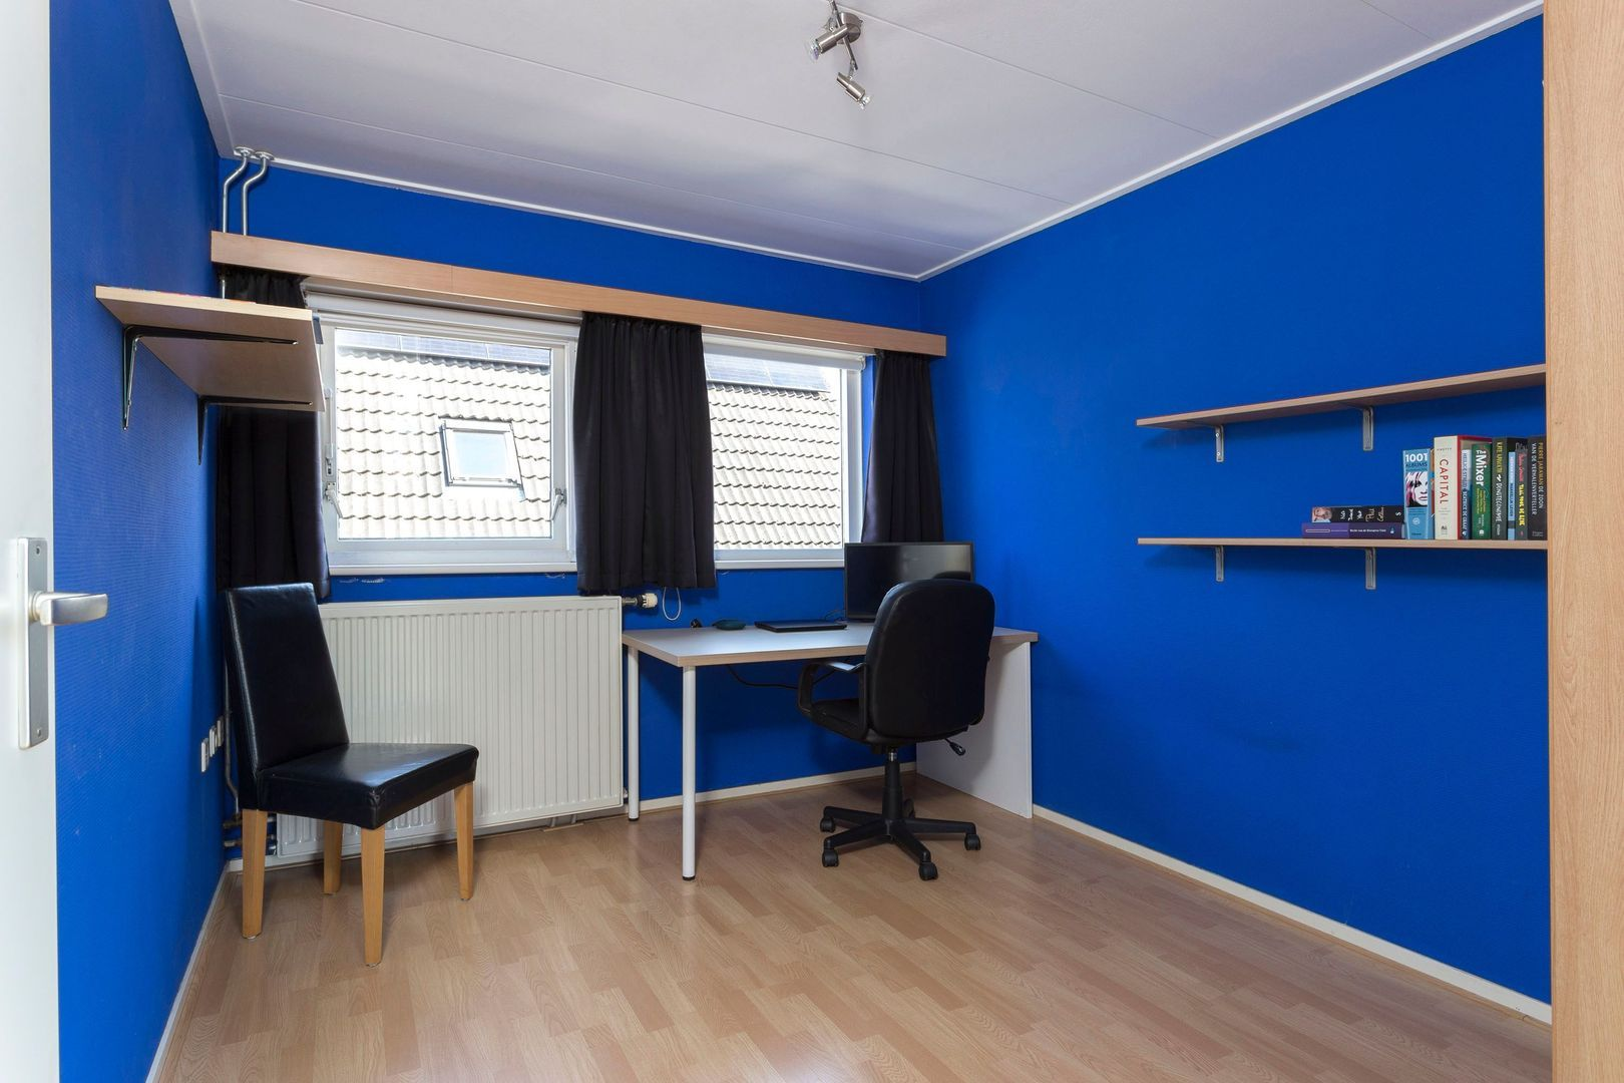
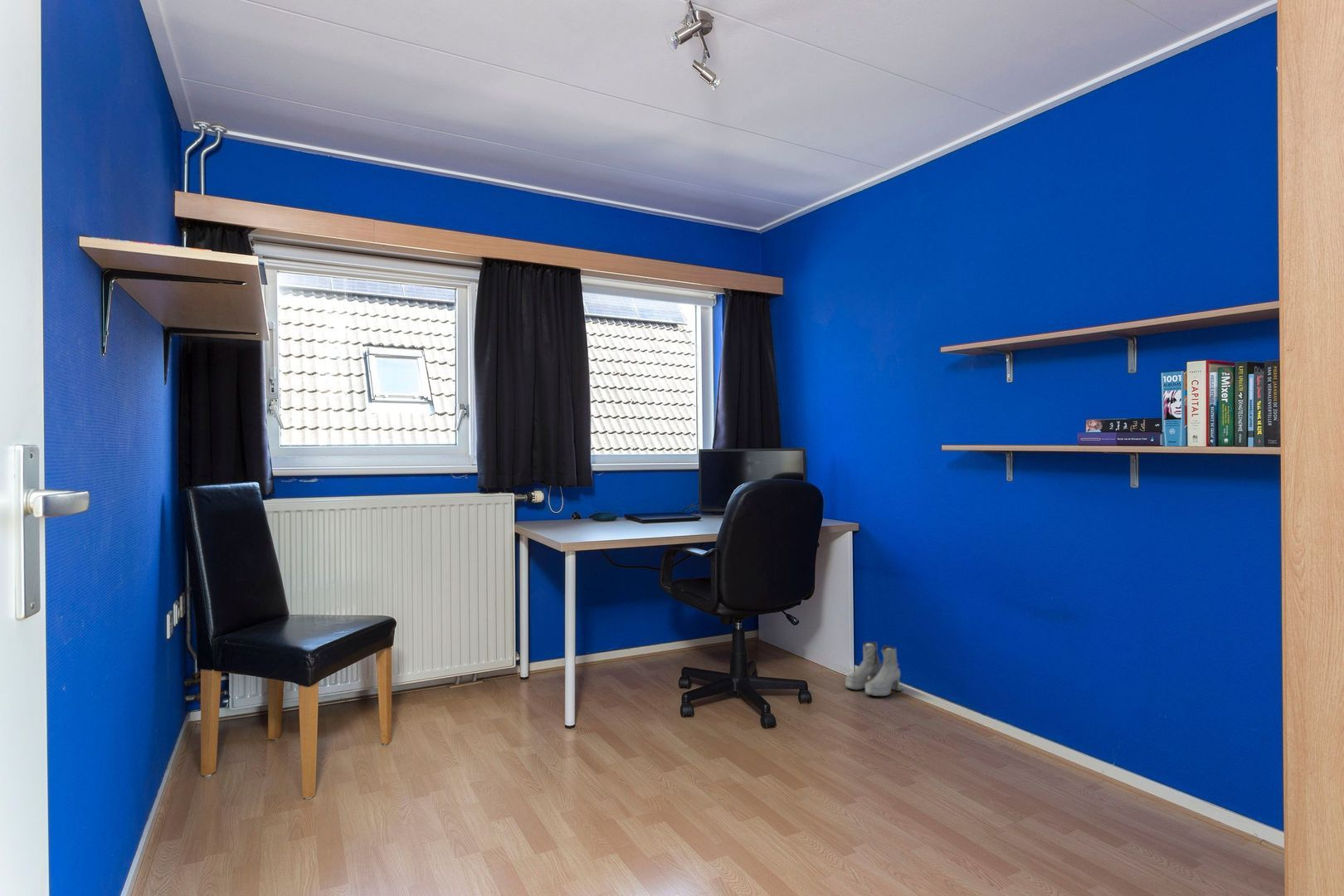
+ boots [845,640,903,697]
